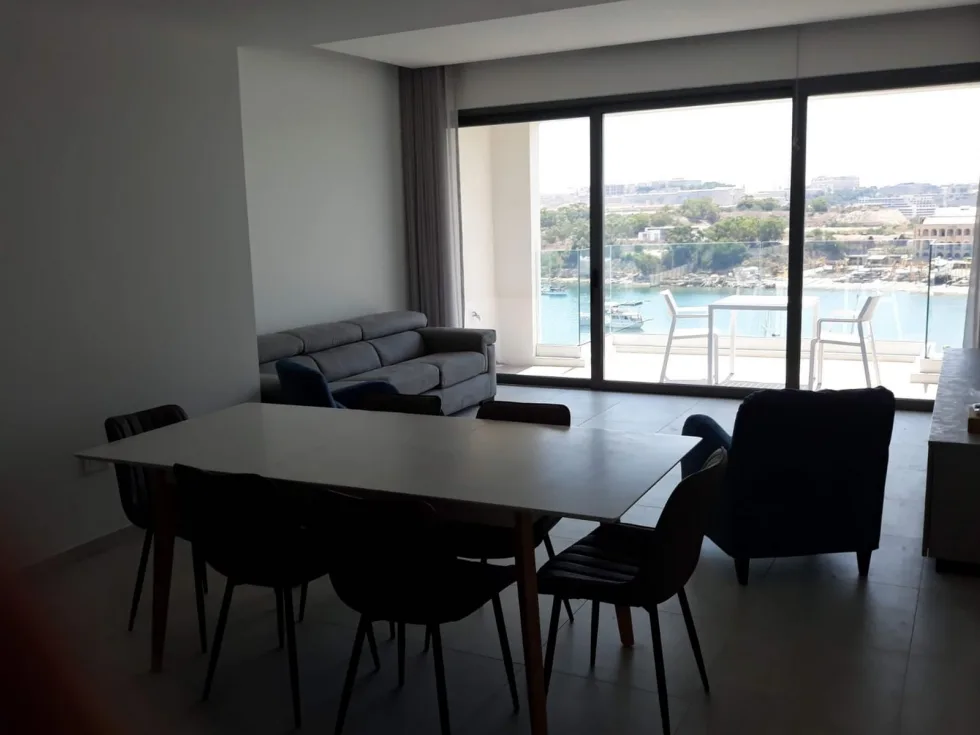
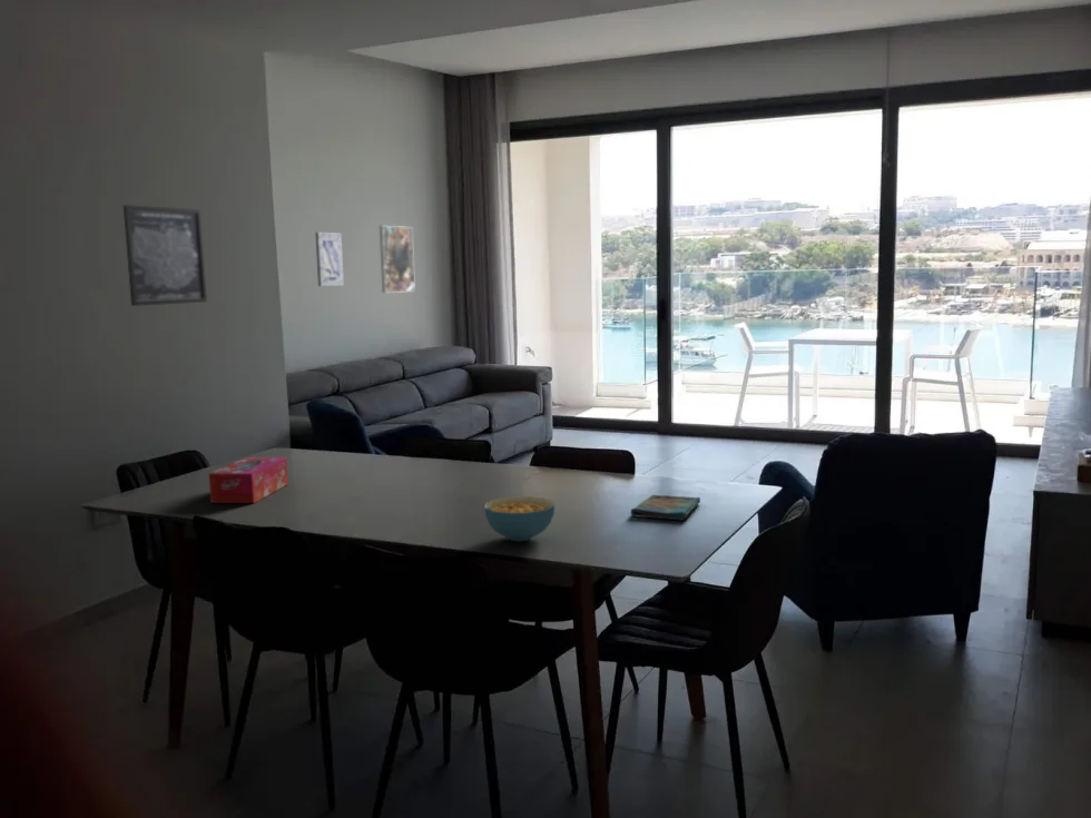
+ tissue box [208,456,289,504]
+ wall art [122,204,208,307]
+ dish towel [629,494,701,521]
+ cereal bowl [483,495,556,542]
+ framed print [379,225,416,294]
+ wall art [314,231,345,287]
